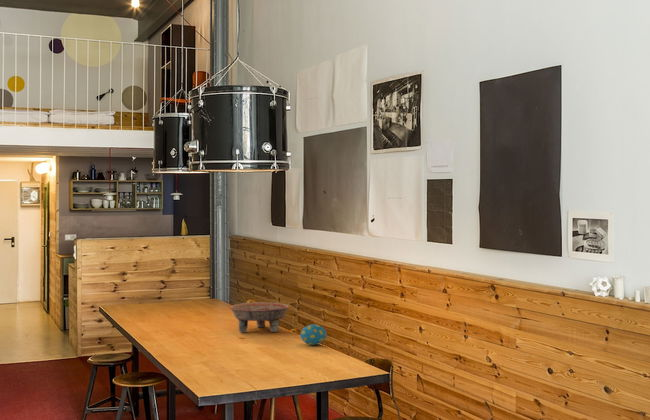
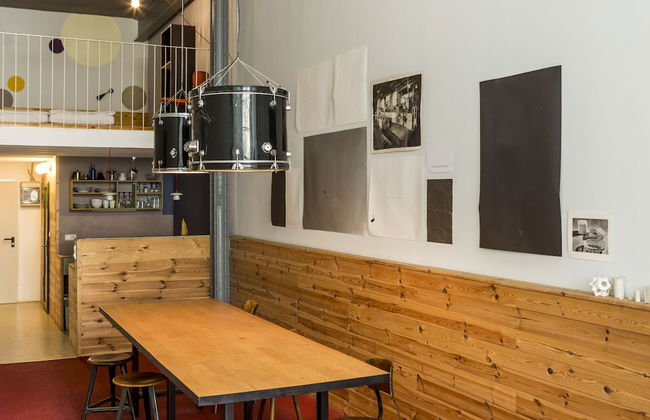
- ceramic bowl [229,301,290,333]
- decorative egg [299,323,328,346]
